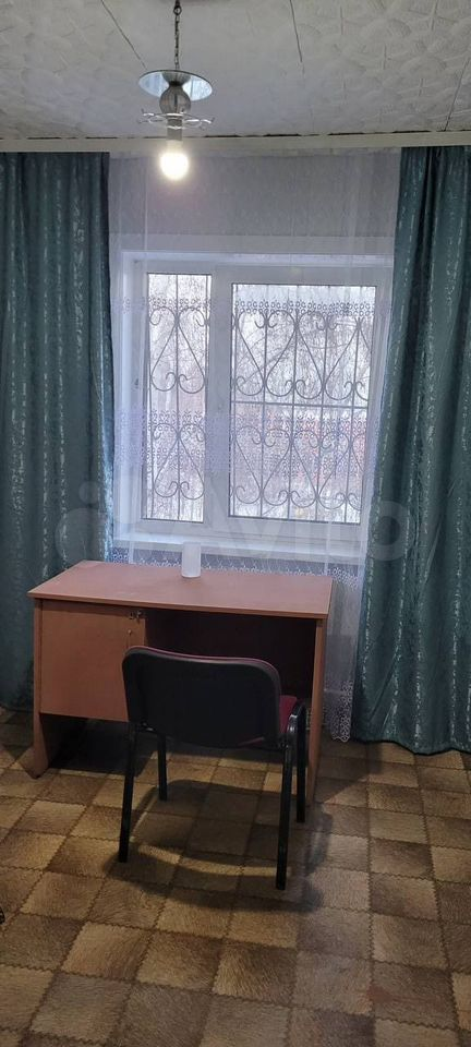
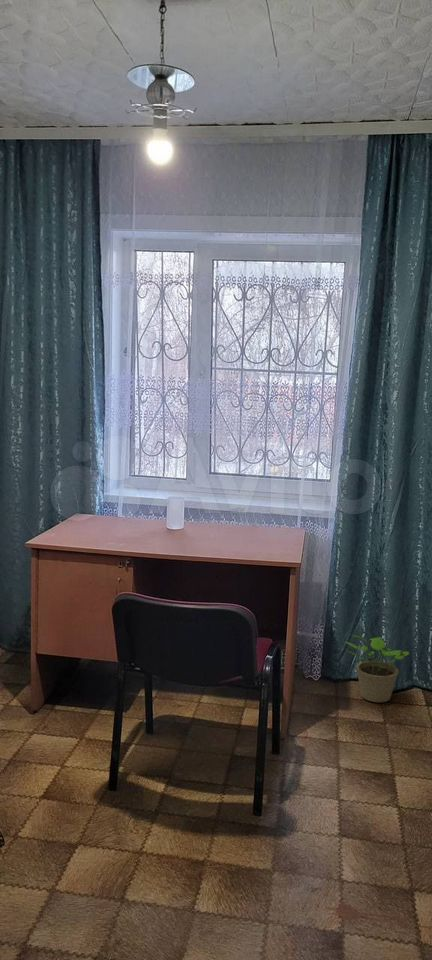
+ potted plant [344,634,410,703]
